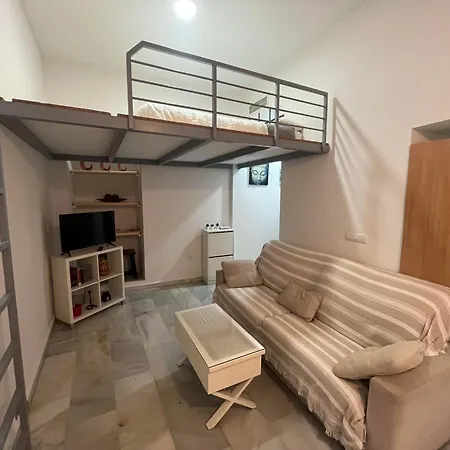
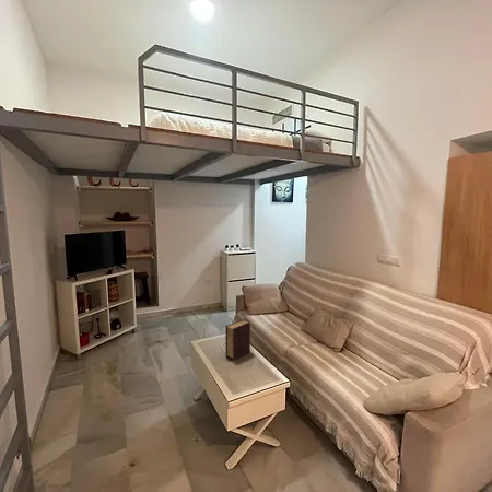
+ diary [224,318,251,361]
